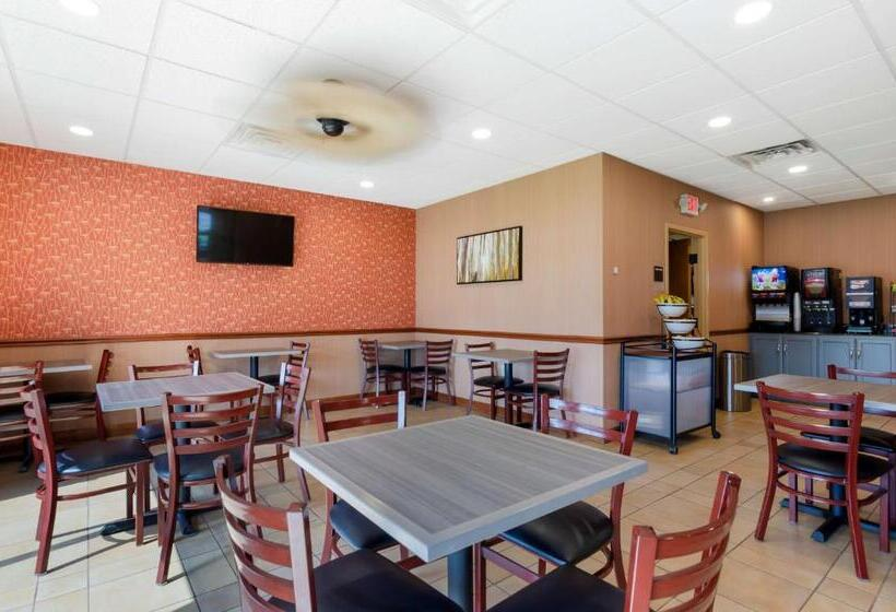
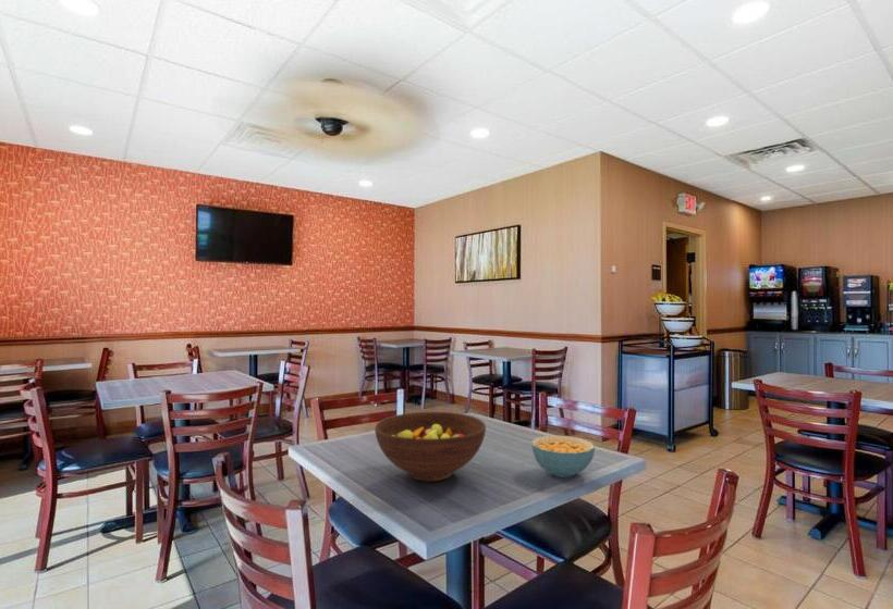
+ cereal bowl [530,434,596,478]
+ fruit bowl [374,411,487,482]
